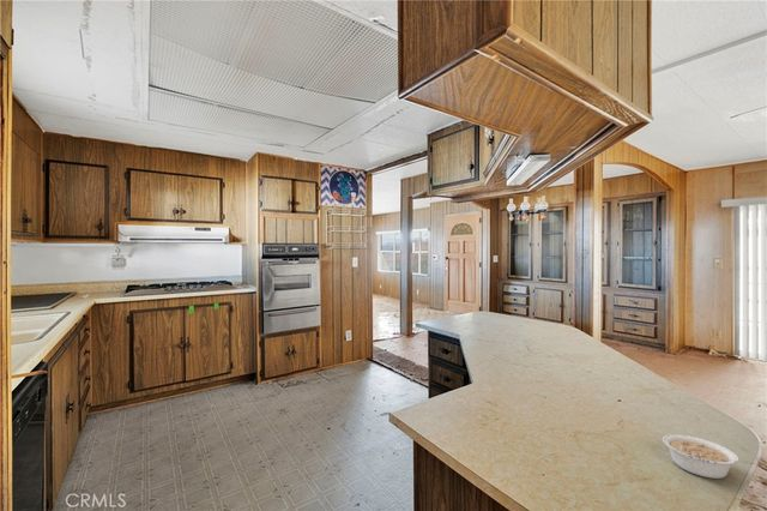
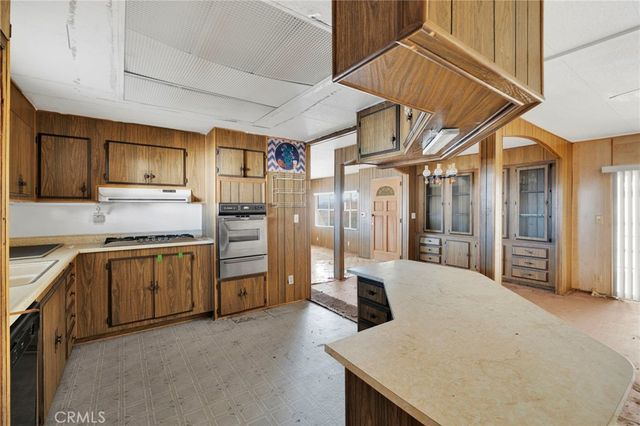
- legume [662,433,756,480]
